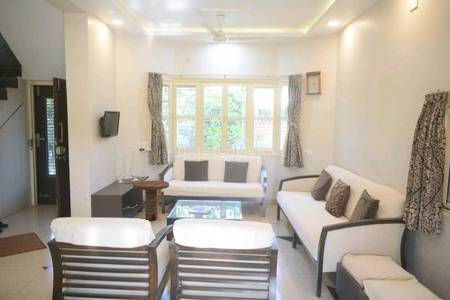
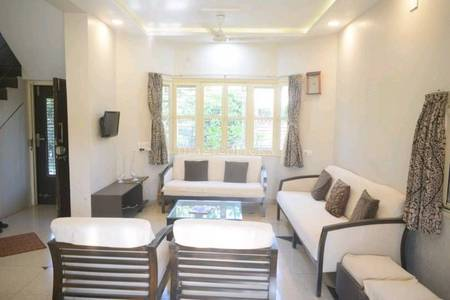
- side table [132,180,170,222]
